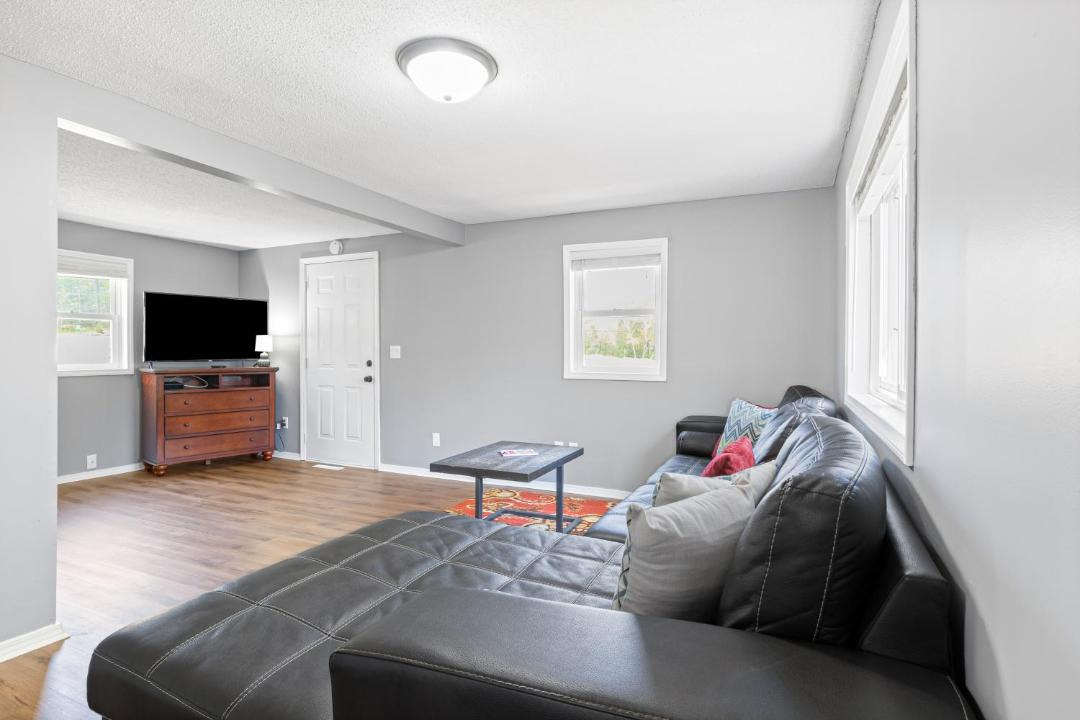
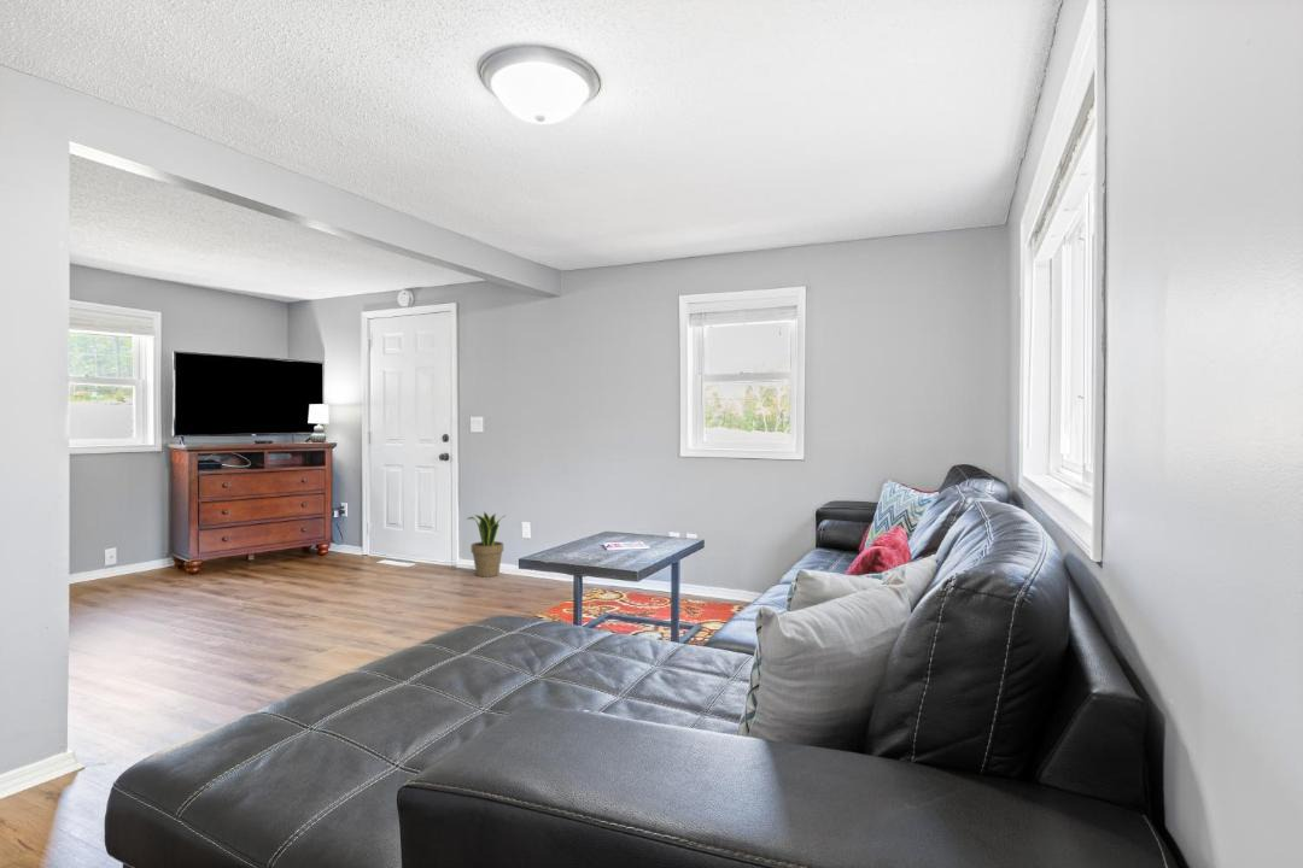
+ potted plant [466,510,506,577]
